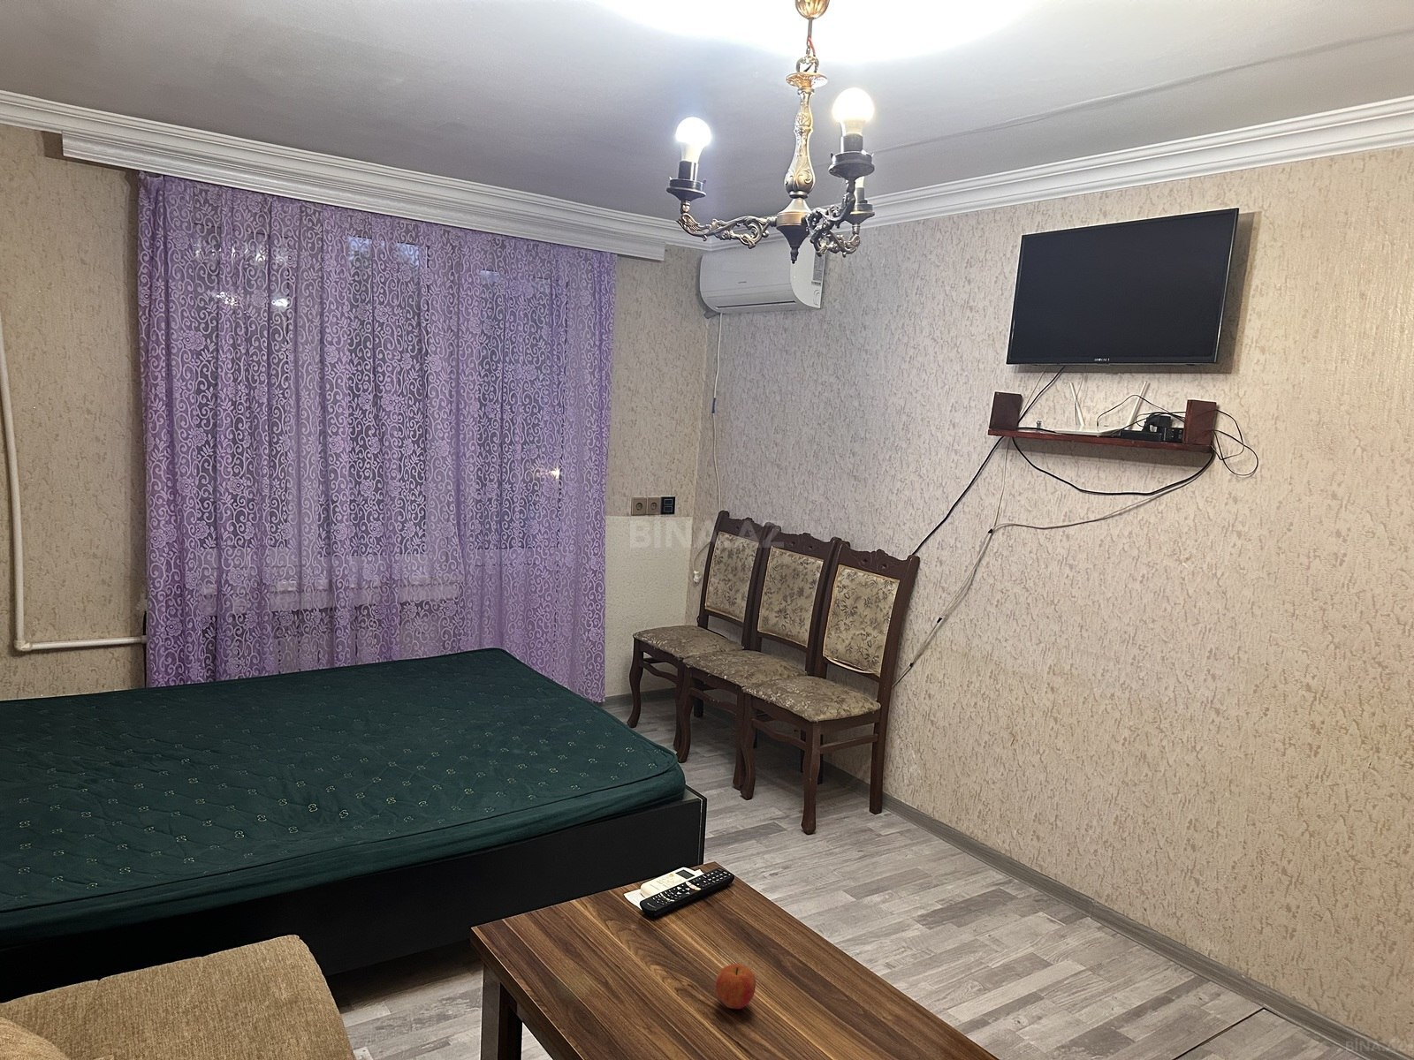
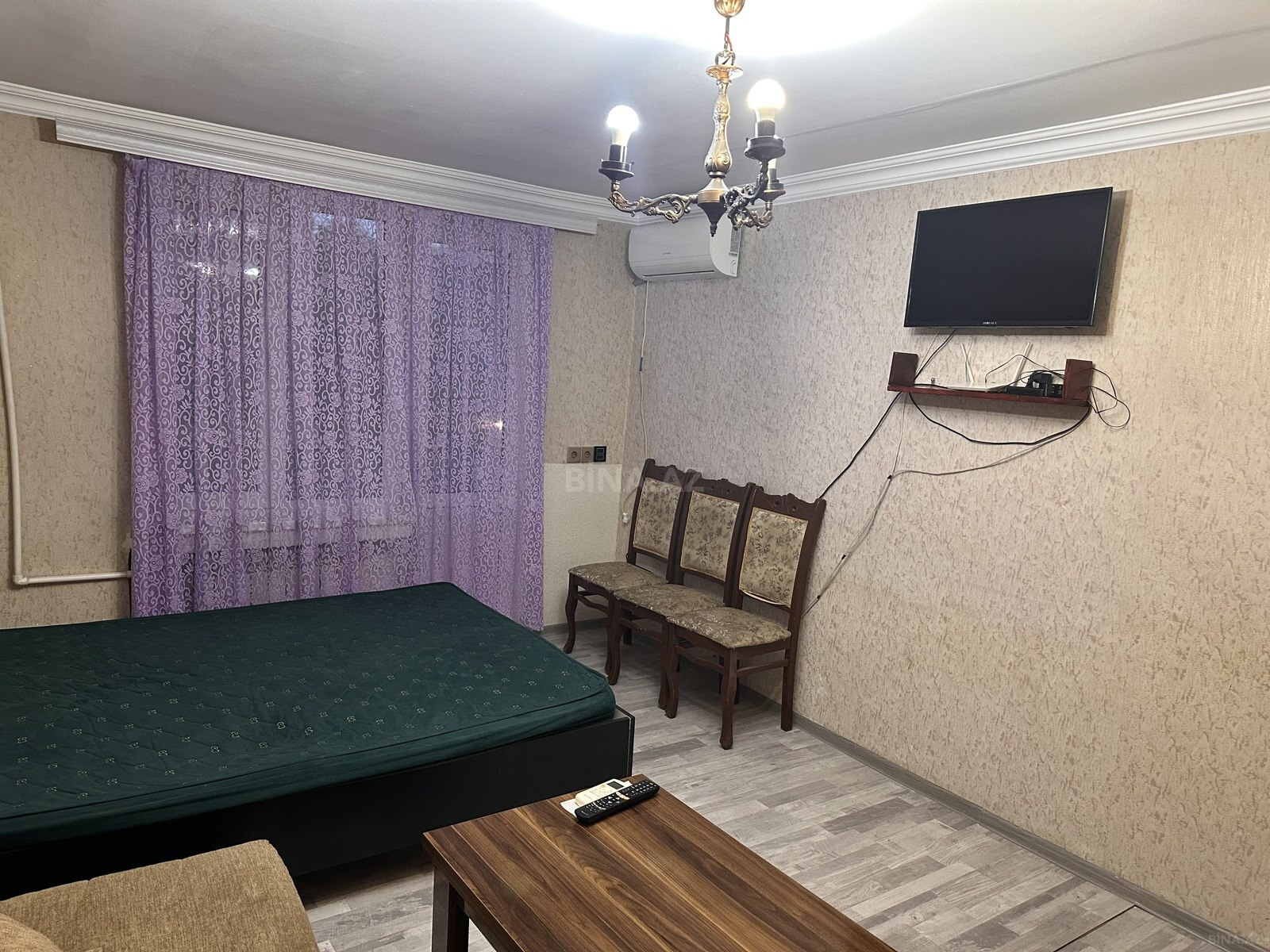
- apple [715,963,756,1010]
